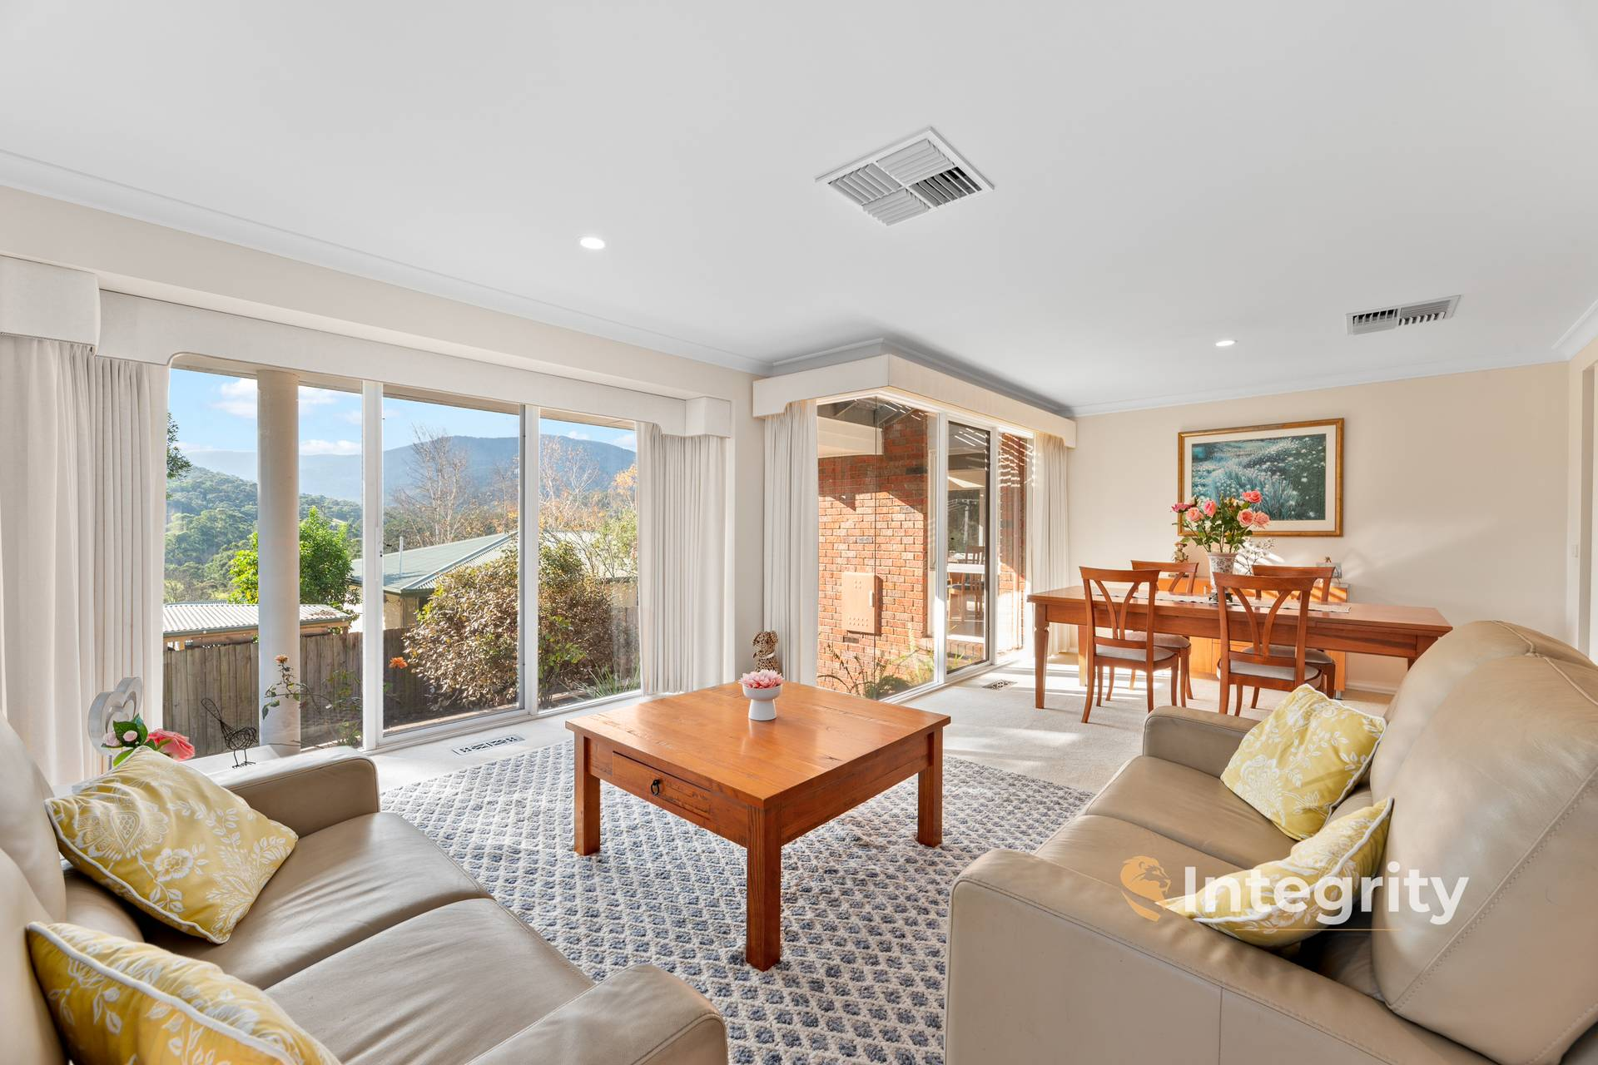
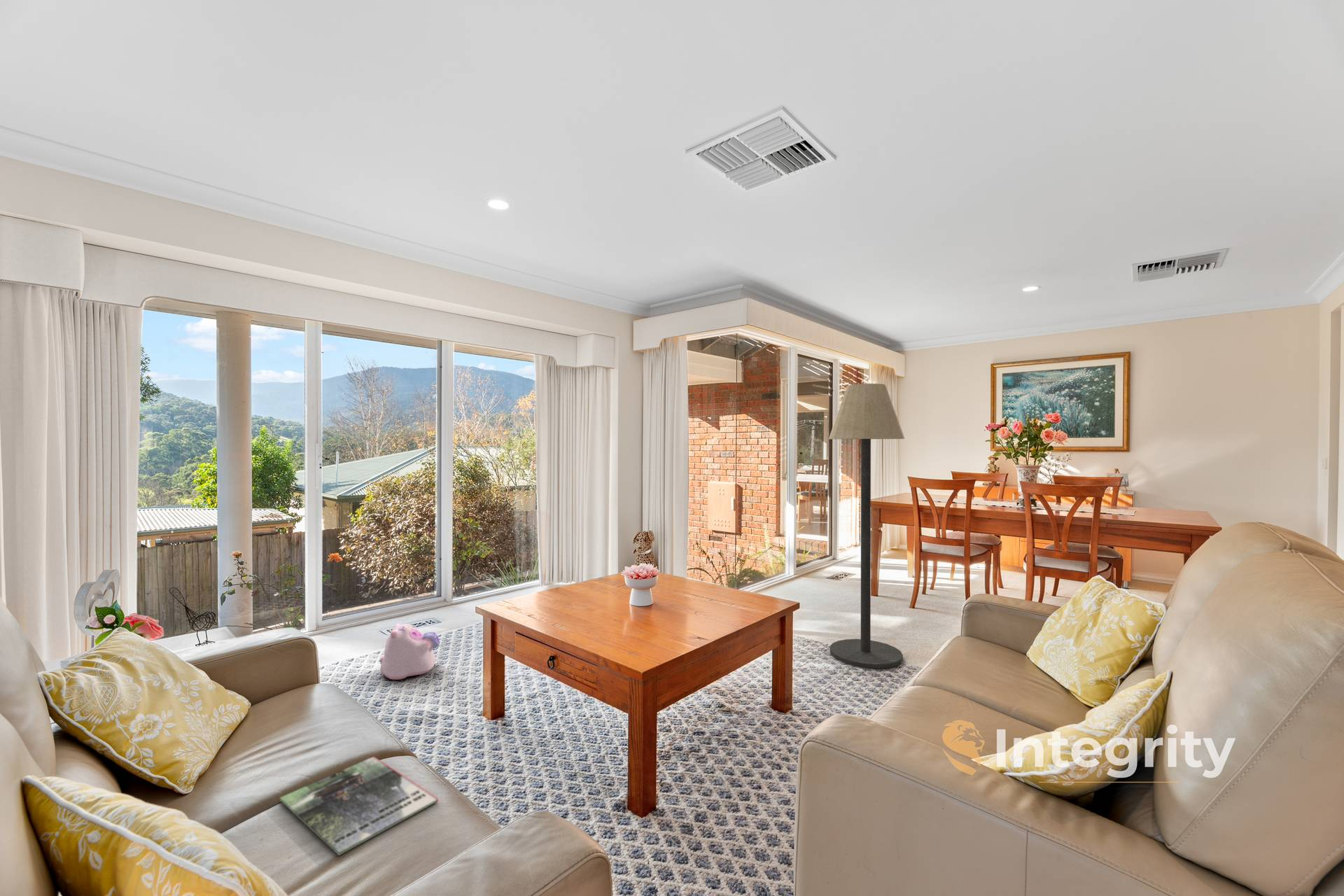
+ plush toy [379,622,440,680]
+ magazine [279,756,439,856]
+ floor lamp [828,383,905,669]
